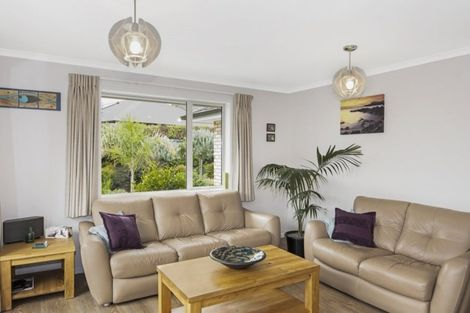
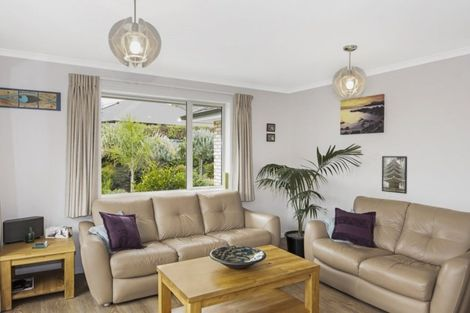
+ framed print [381,155,408,195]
